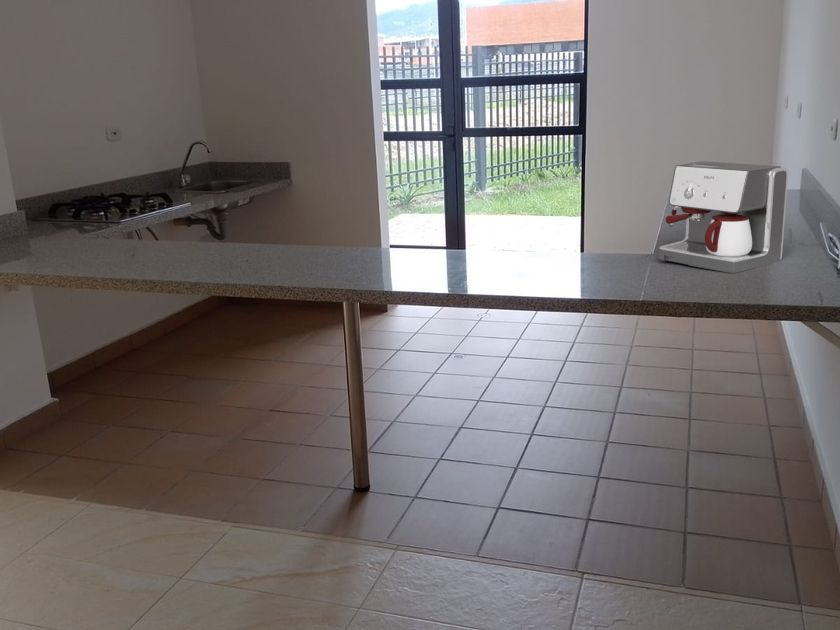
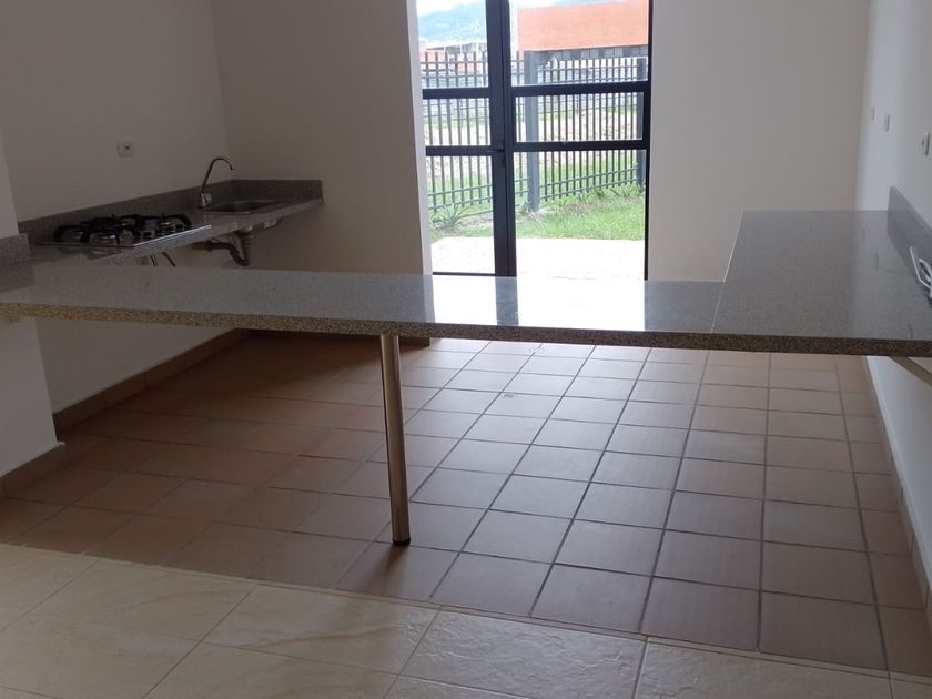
- coffee maker [658,160,789,274]
